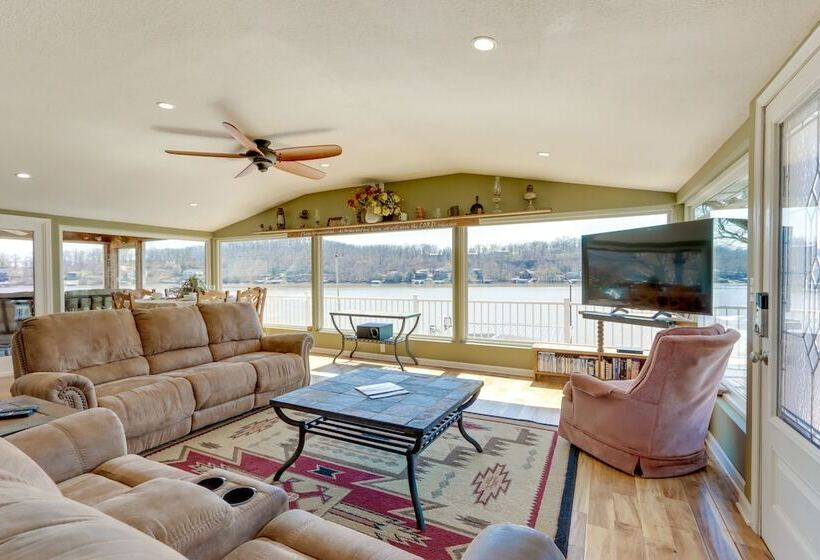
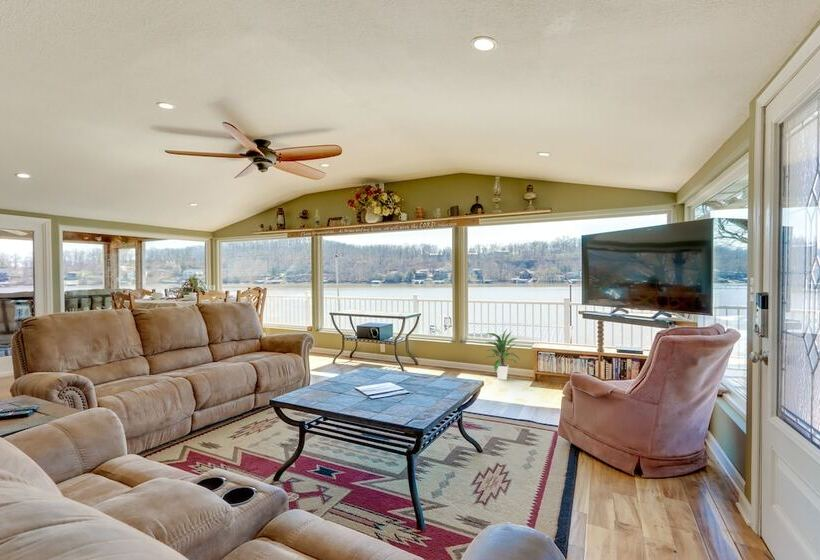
+ indoor plant [485,328,521,381]
